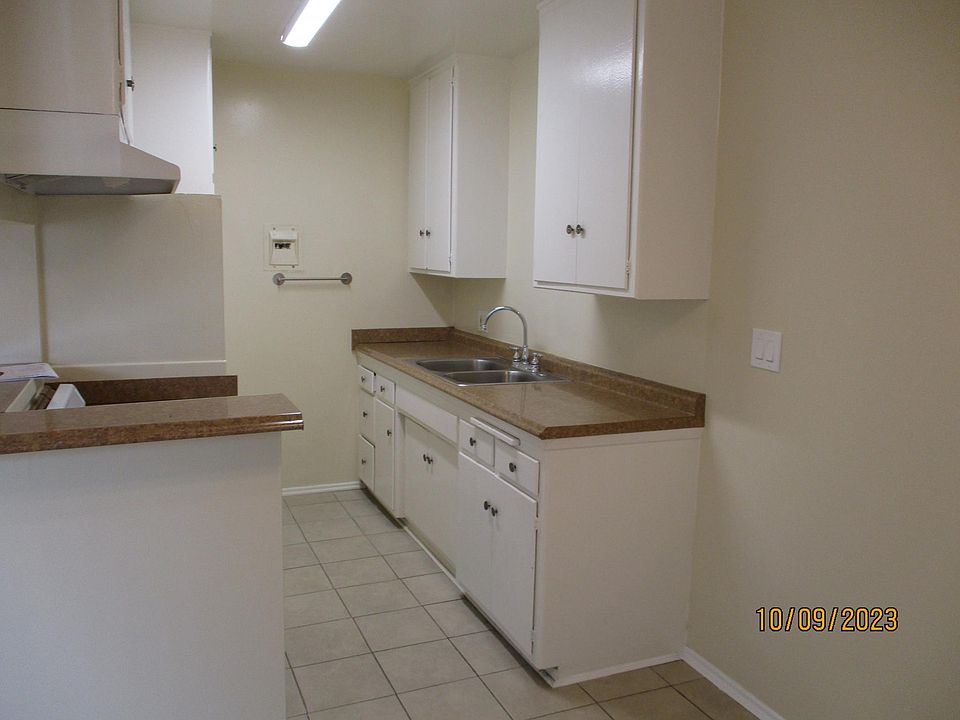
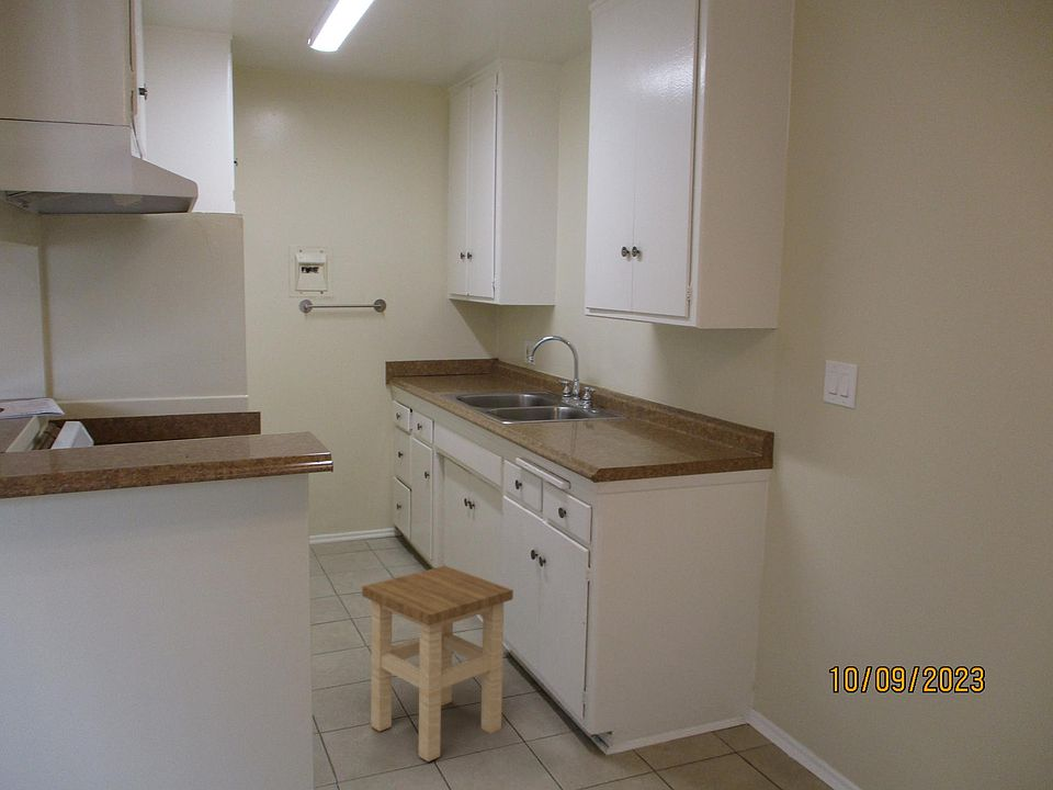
+ stool [361,565,514,763]
